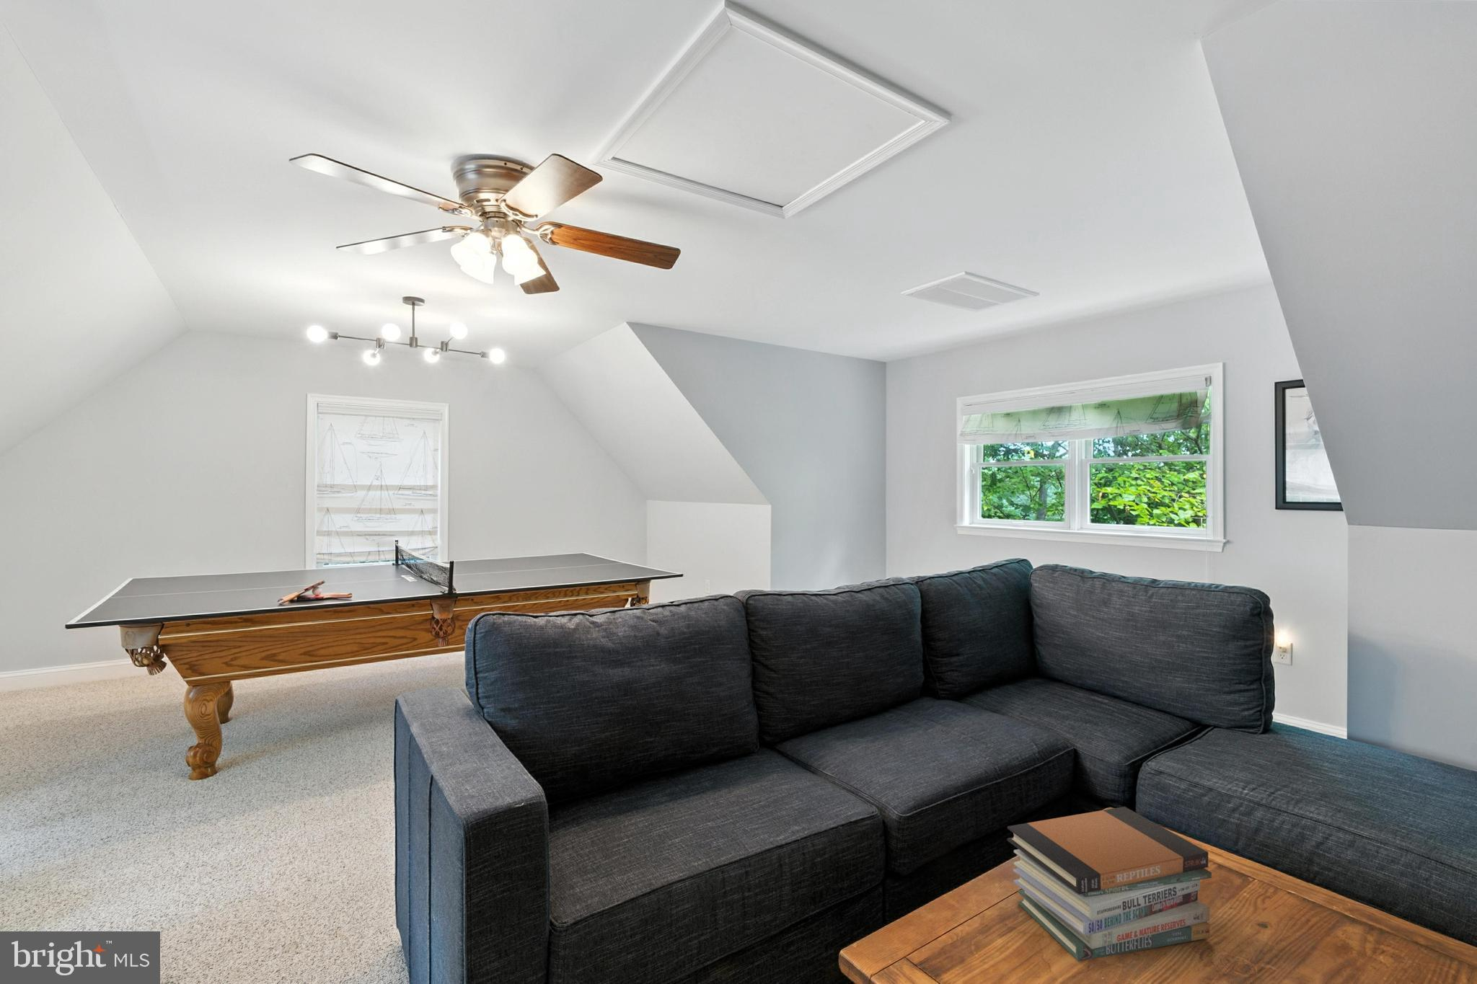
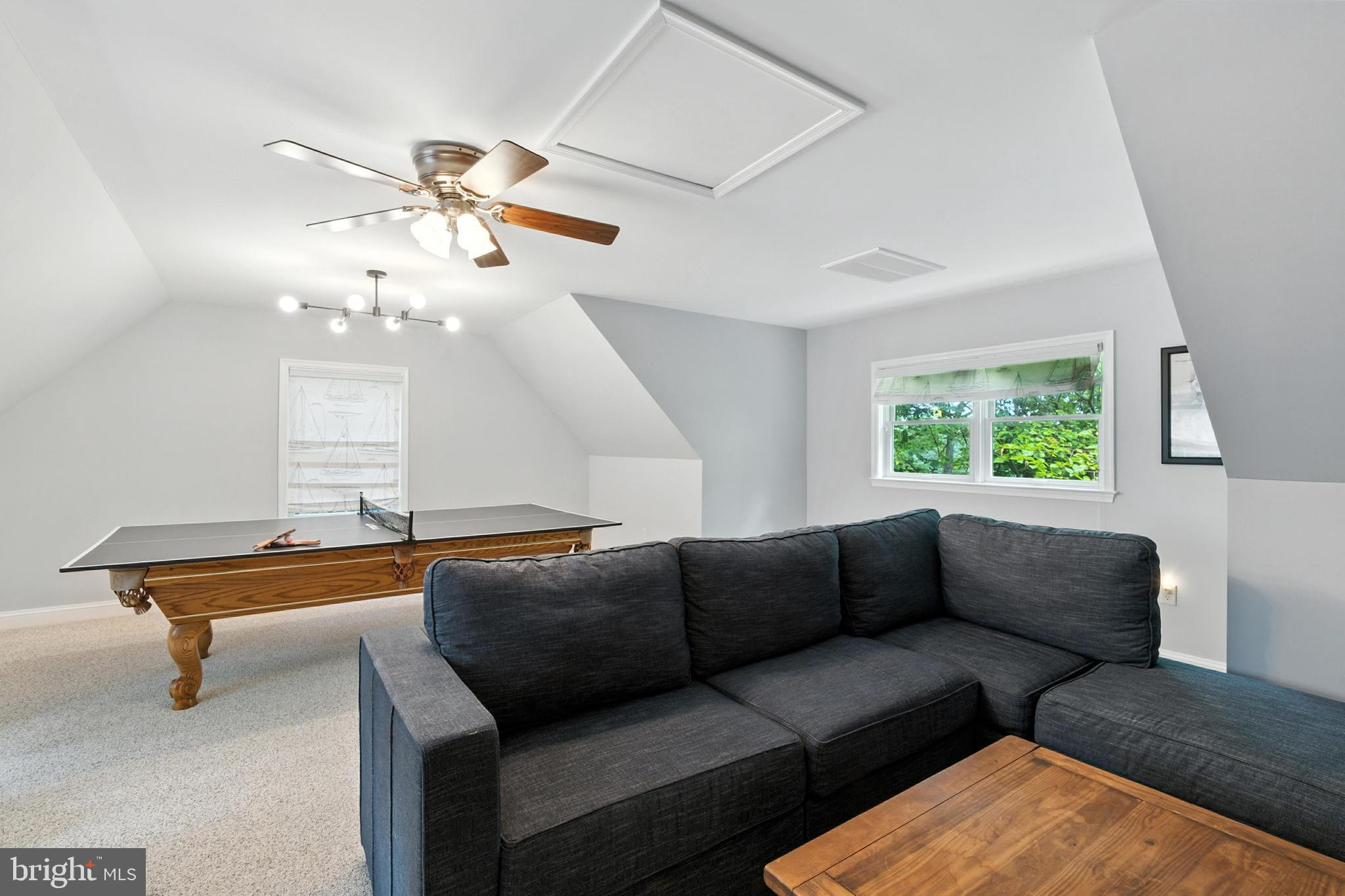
- book stack [1007,806,1212,962]
